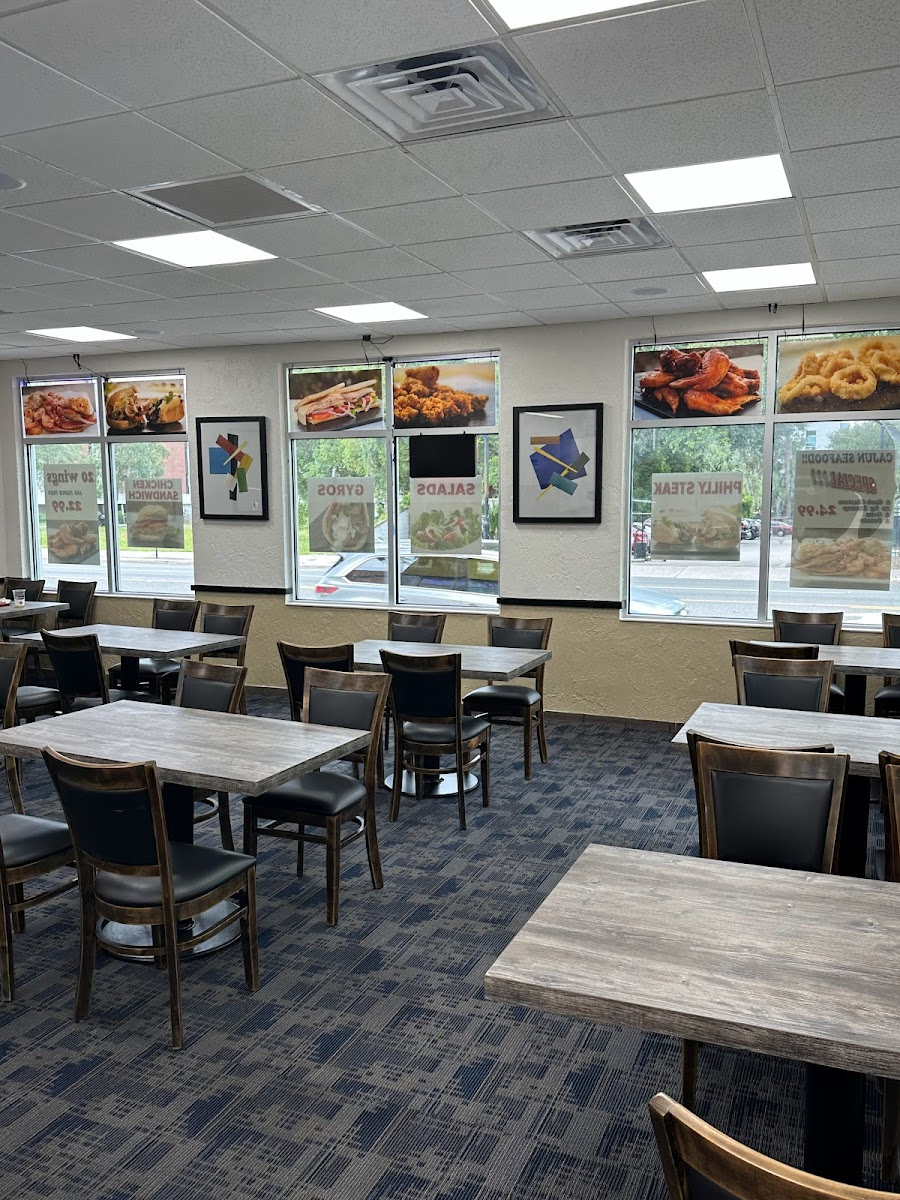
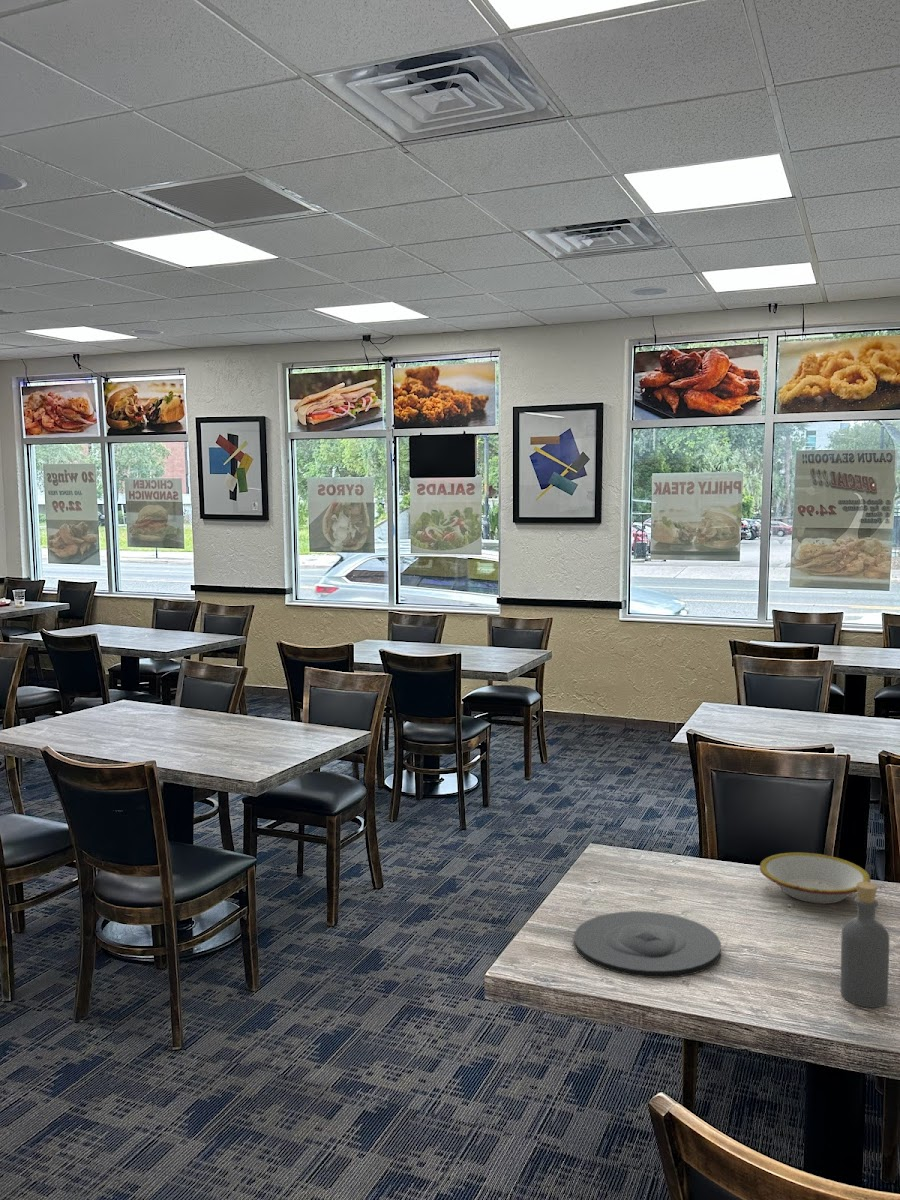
+ bottle [839,882,890,1008]
+ plate [573,910,722,979]
+ bowl [759,852,871,905]
